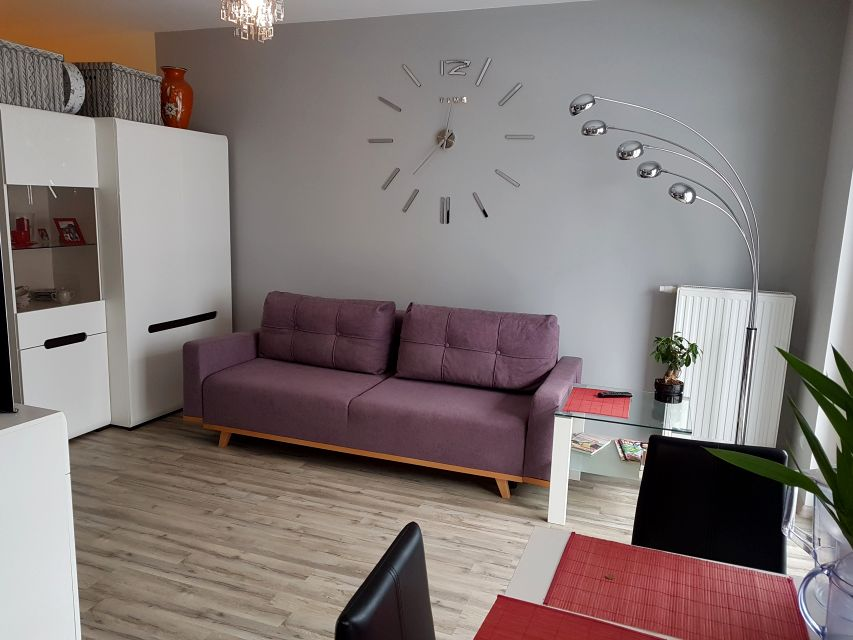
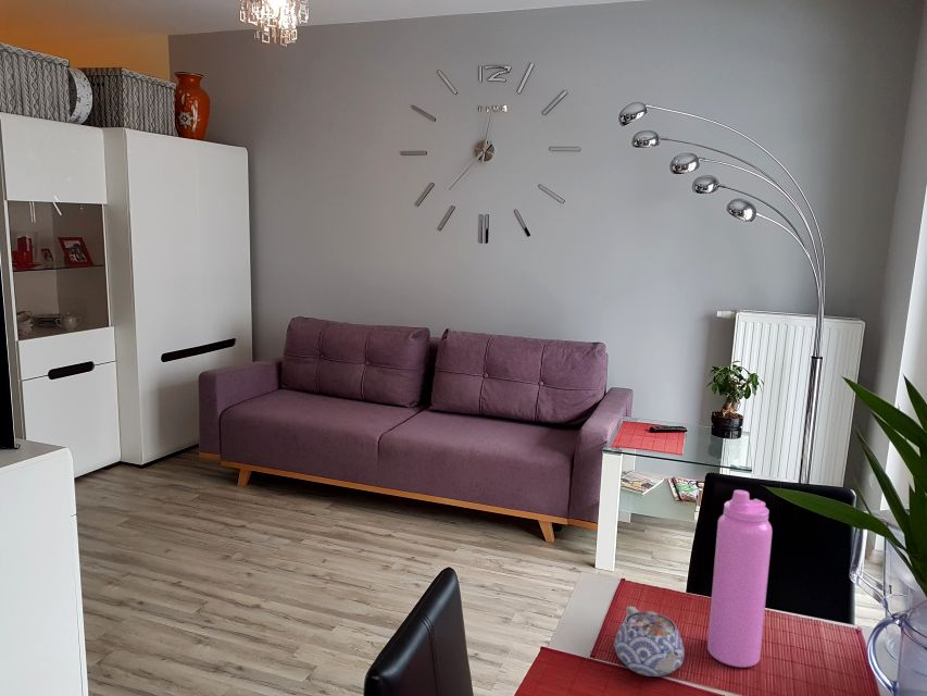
+ teapot [613,605,686,678]
+ water bottle [706,489,774,669]
